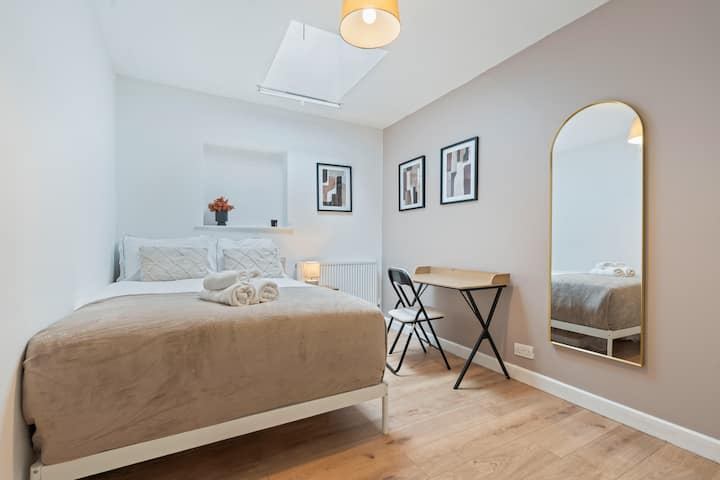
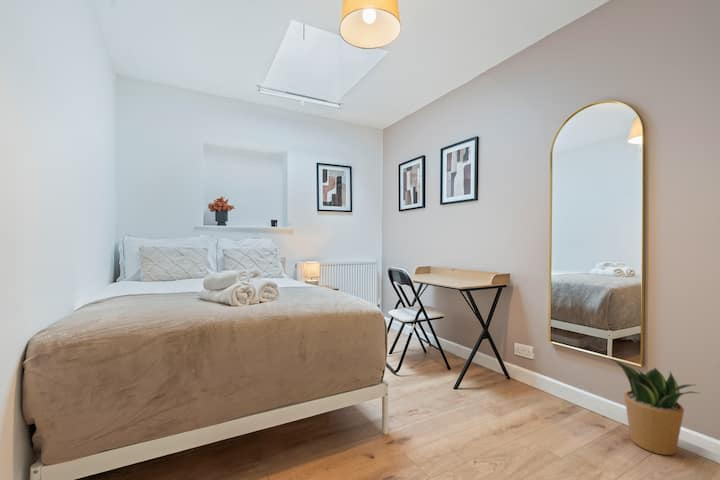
+ potted plant [609,357,700,456]
